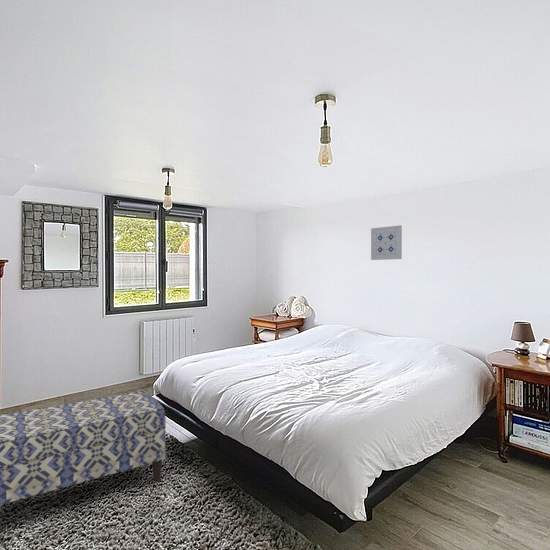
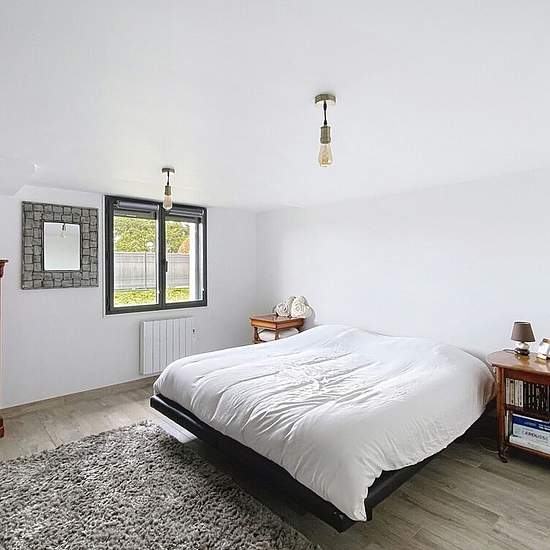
- bench [0,390,167,506]
- wall art [370,224,403,261]
